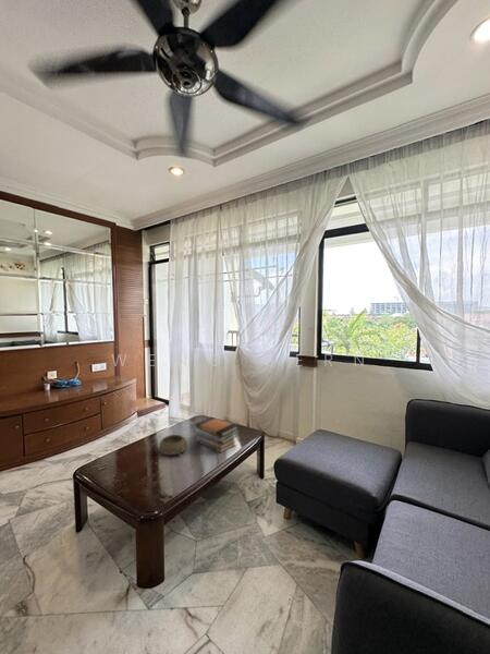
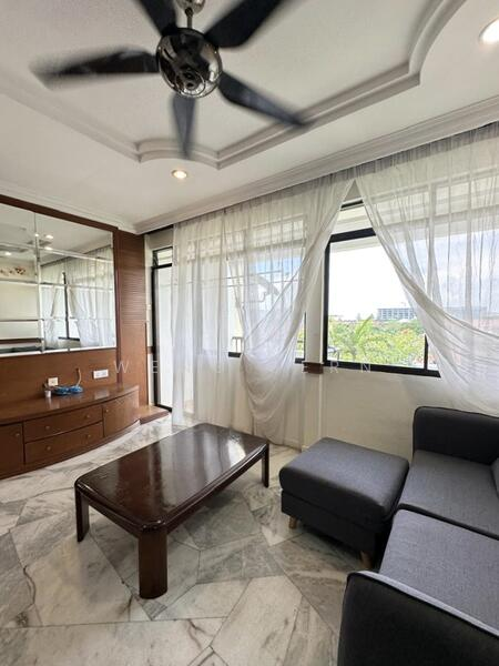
- book stack [195,416,238,453]
- decorative bowl [156,434,187,458]
